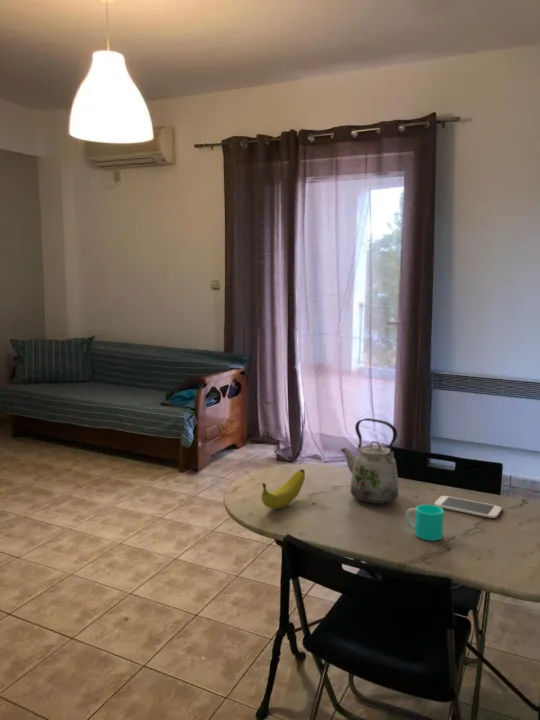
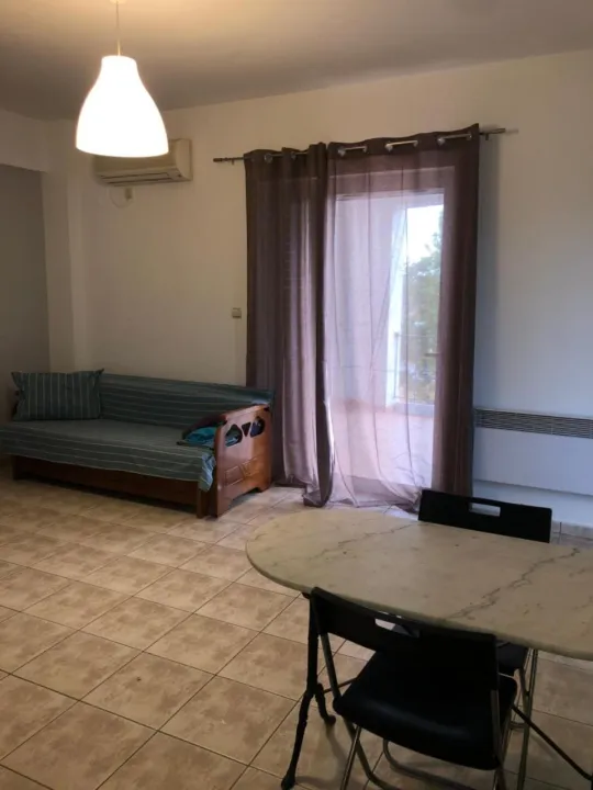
- kettle [339,417,399,505]
- smartphone [434,495,502,519]
- cup [404,503,445,542]
- fruit [261,468,306,510]
